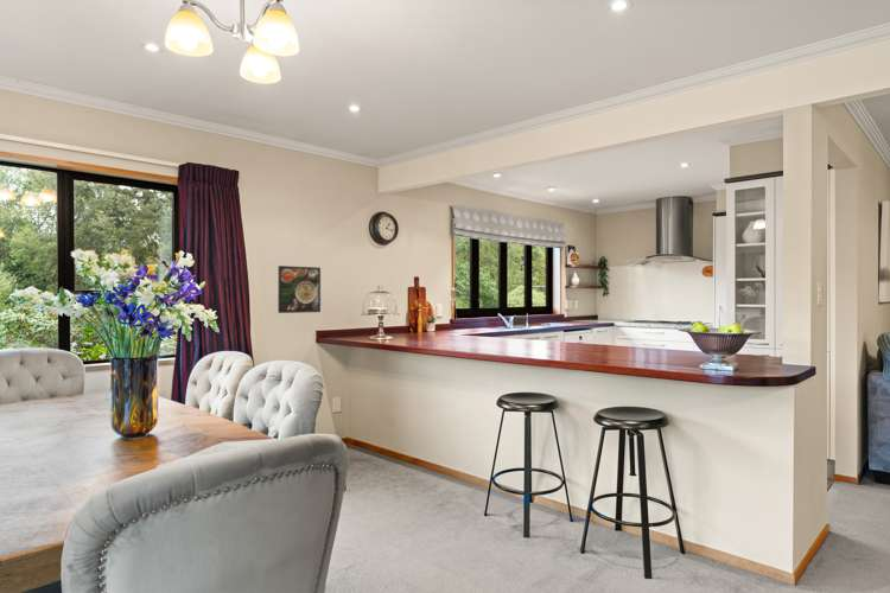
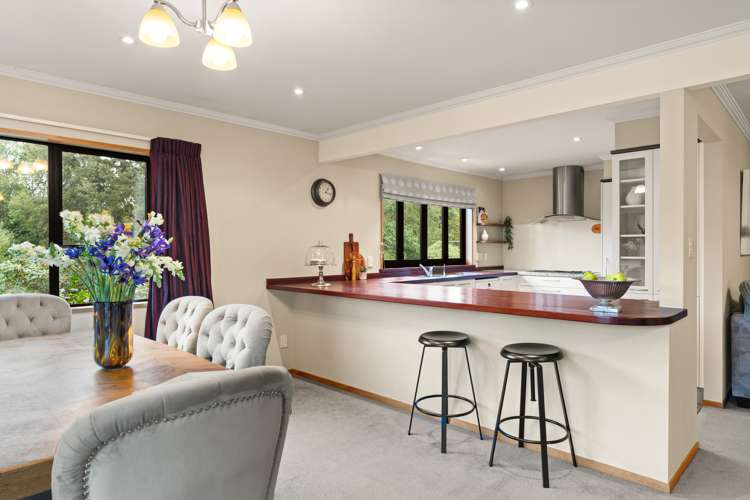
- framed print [276,264,322,314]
